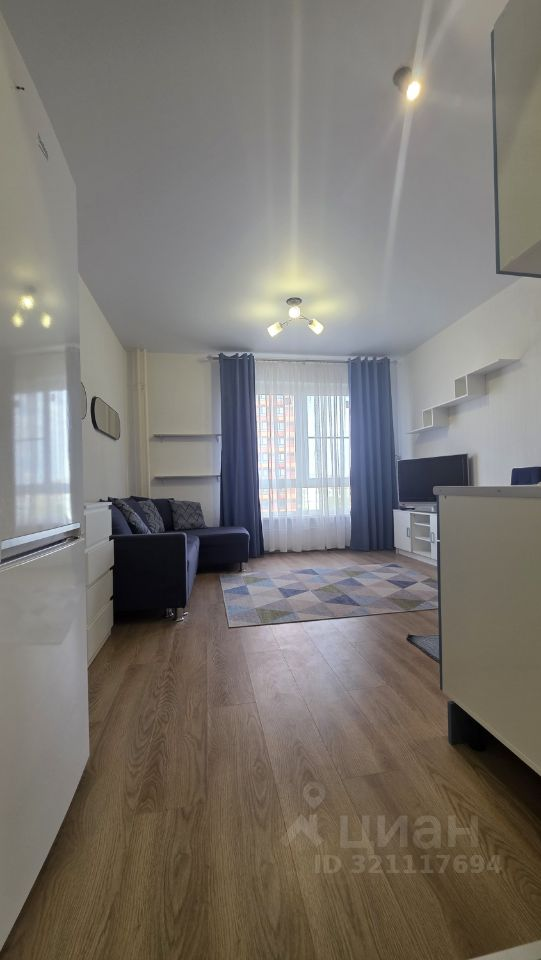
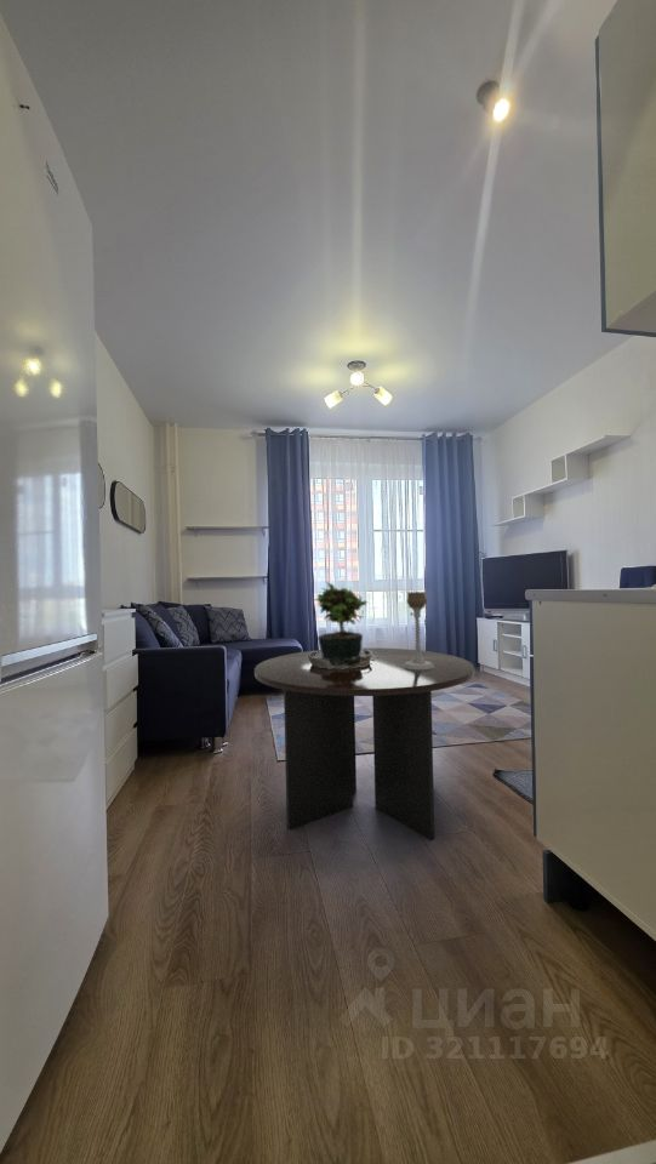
+ candle holder [403,590,434,671]
+ potted plant [308,581,375,669]
+ coffee table [253,646,475,841]
